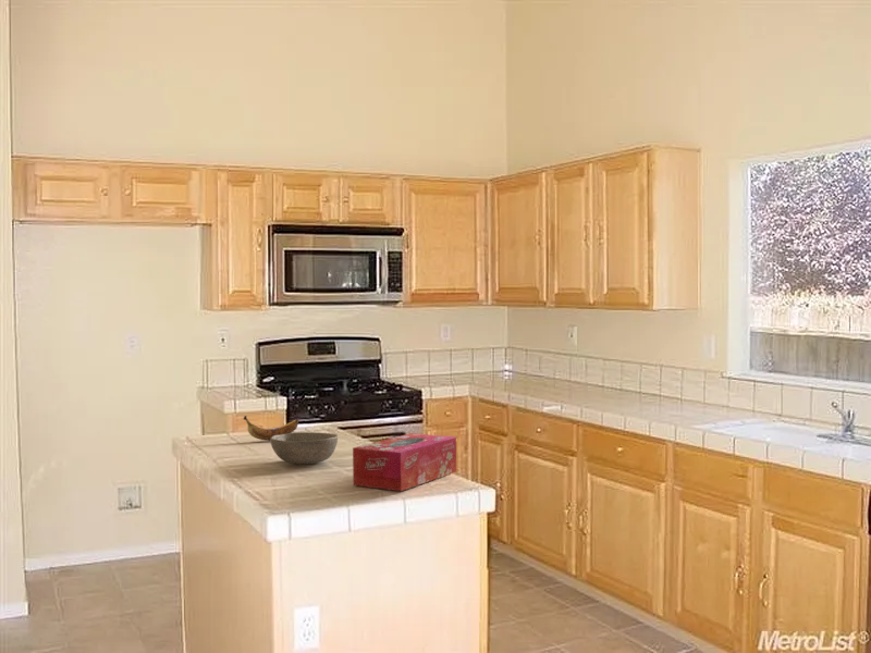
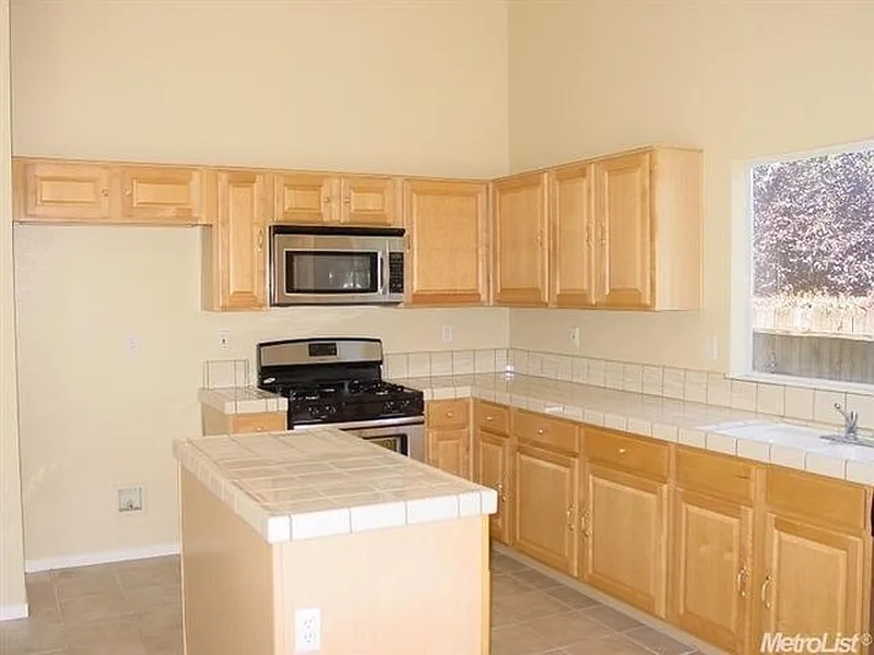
- tissue box [352,432,457,492]
- banana [243,415,299,442]
- bowl [270,431,339,466]
